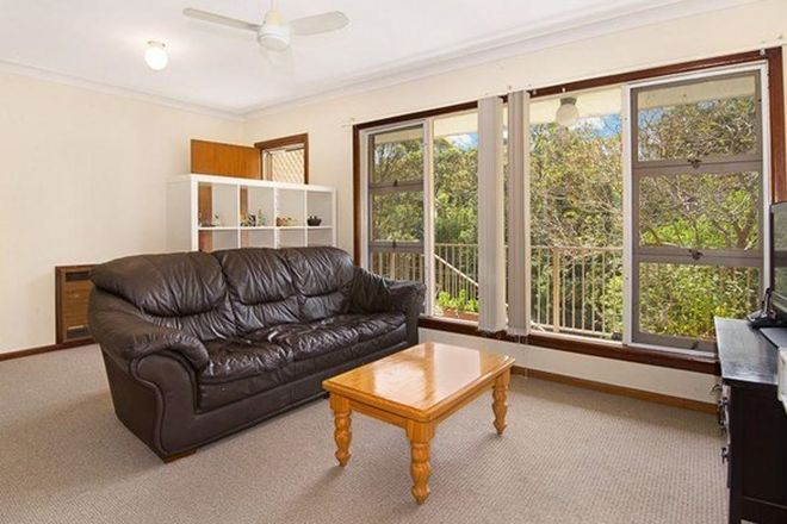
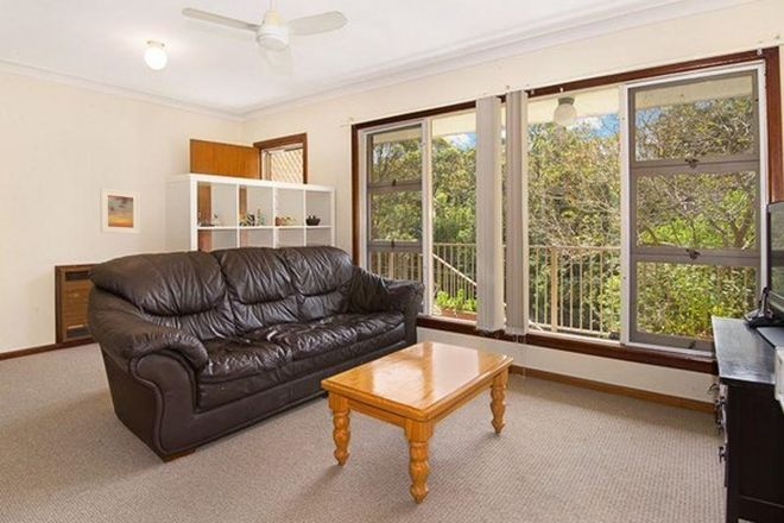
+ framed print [100,187,141,235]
